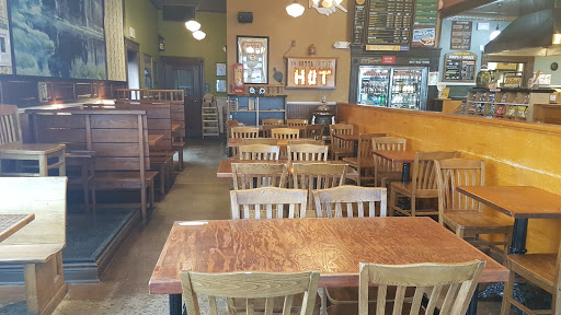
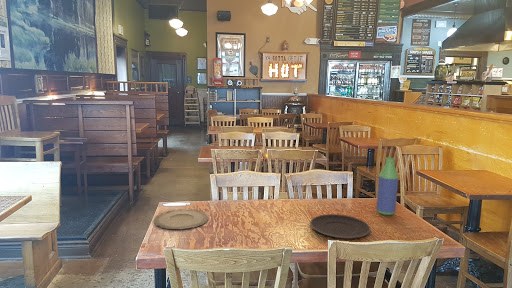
+ plate [153,208,210,231]
+ plate [309,213,372,240]
+ bottle [375,157,399,216]
